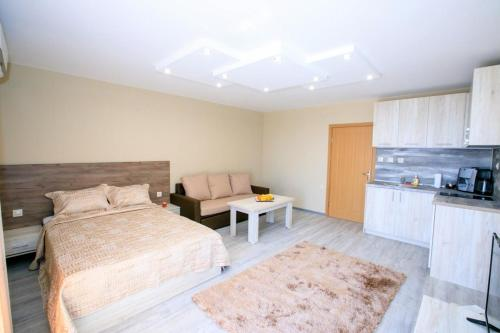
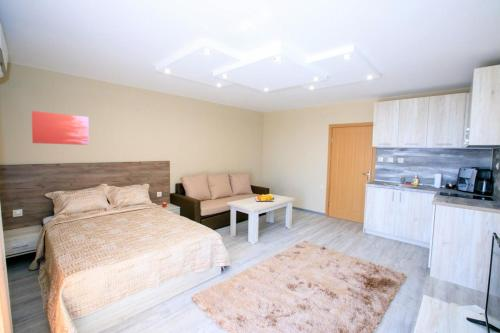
+ wall art [31,110,90,146]
